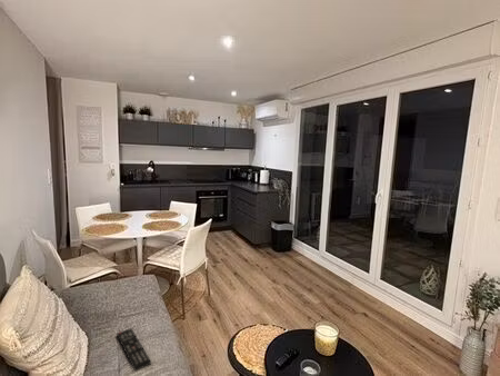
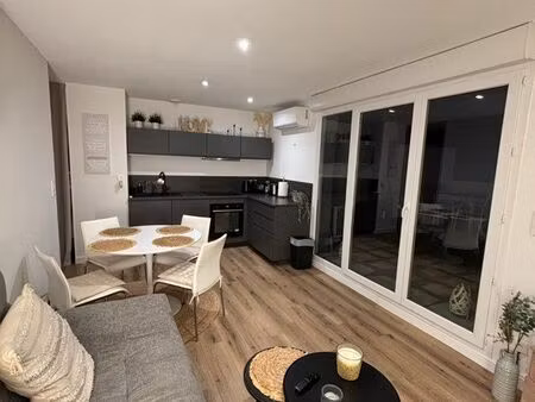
- remote control [116,327,152,373]
